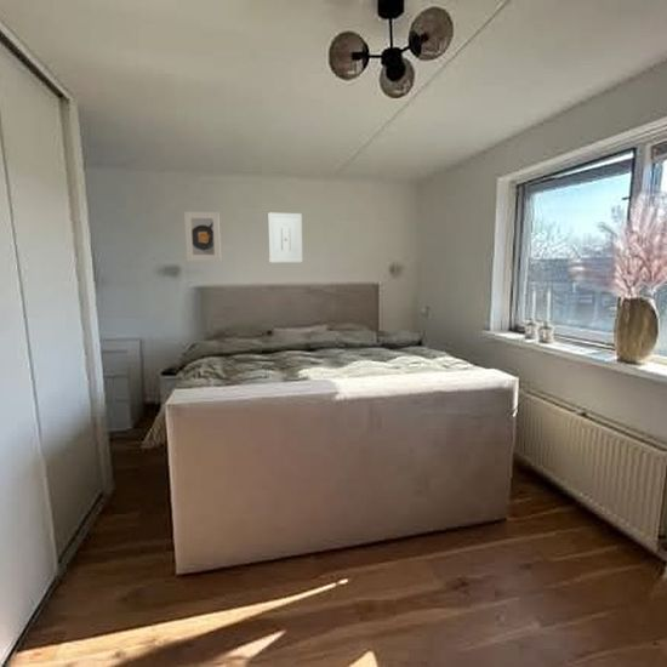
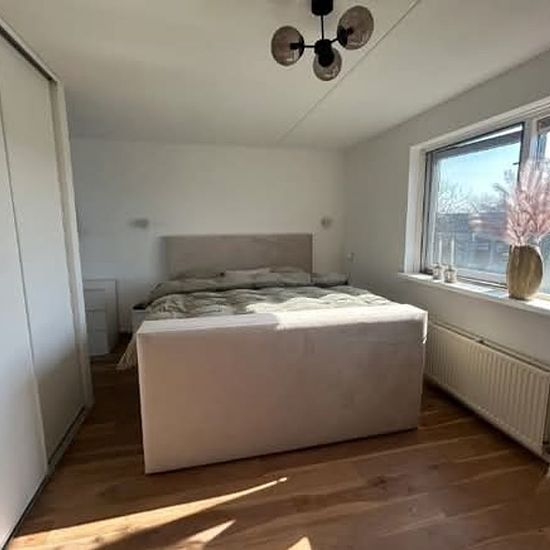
- wall art [268,212,303,263]
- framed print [183,211,222,262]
